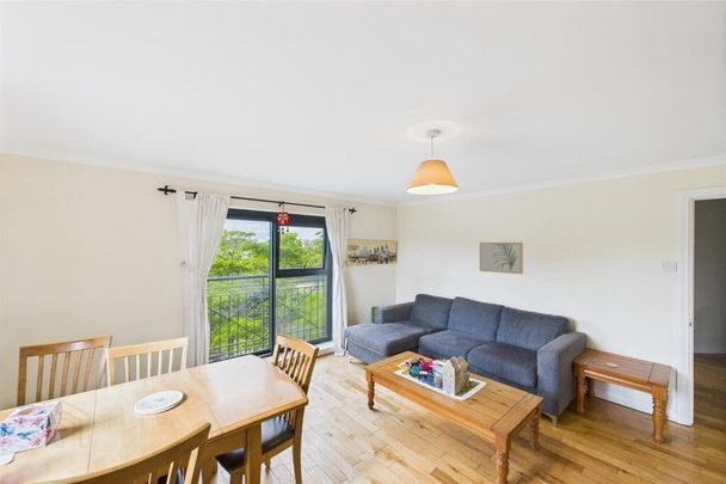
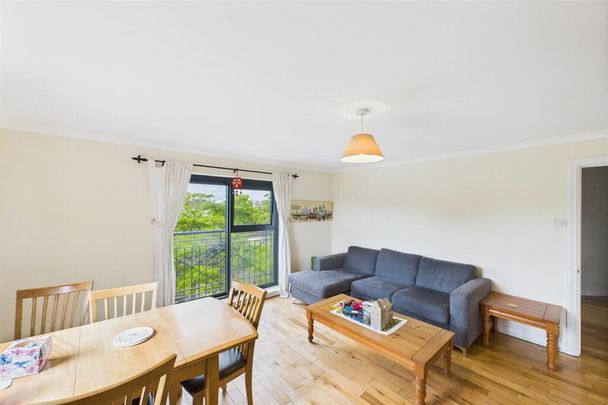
- wall art [479,241,524,275]
